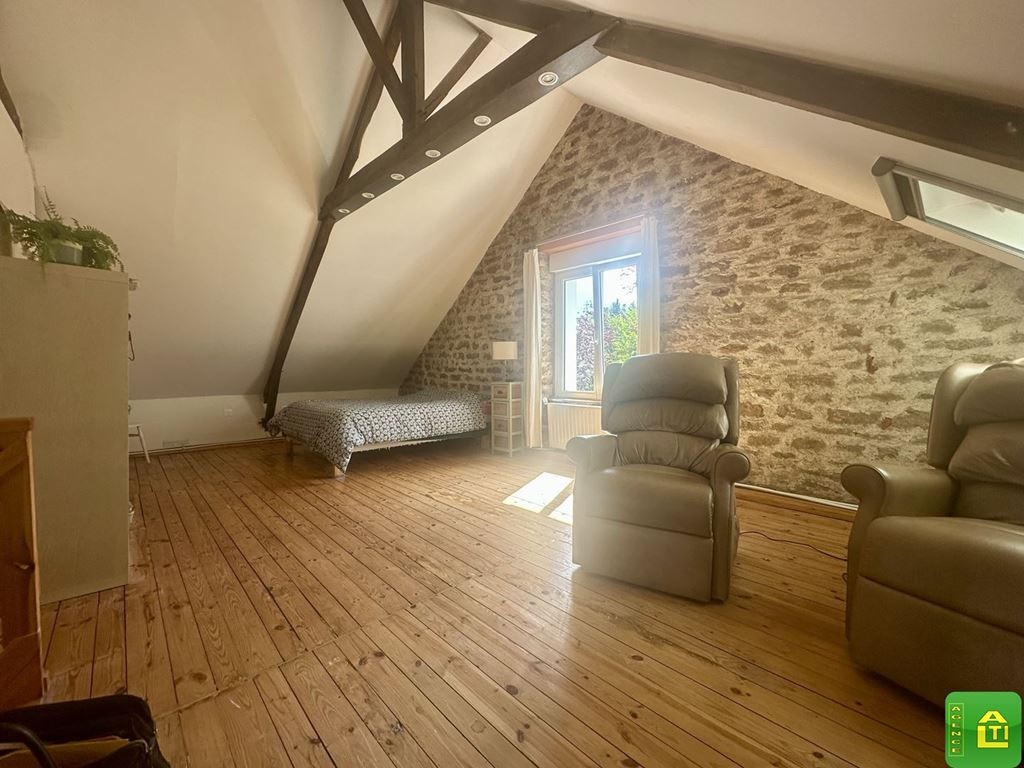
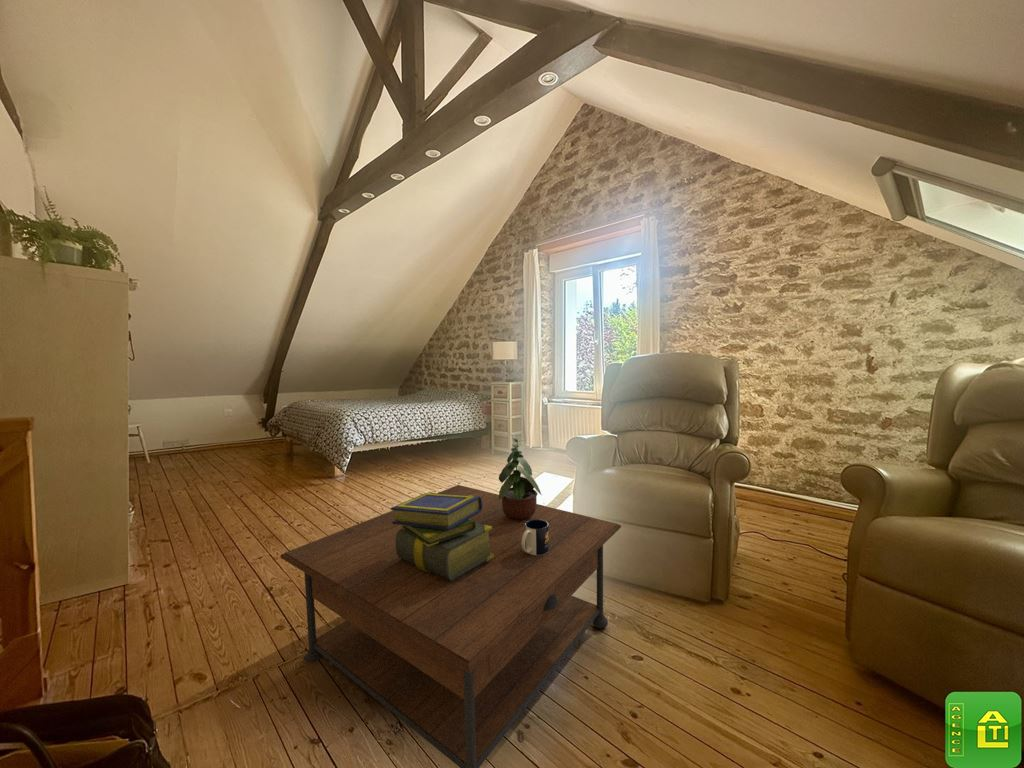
+ mug [521,519,549,555]
+ potted plant [498,434,542,521]
+ stack of books [390,492,494,581]
+ coffee table [280,484,622,768]
